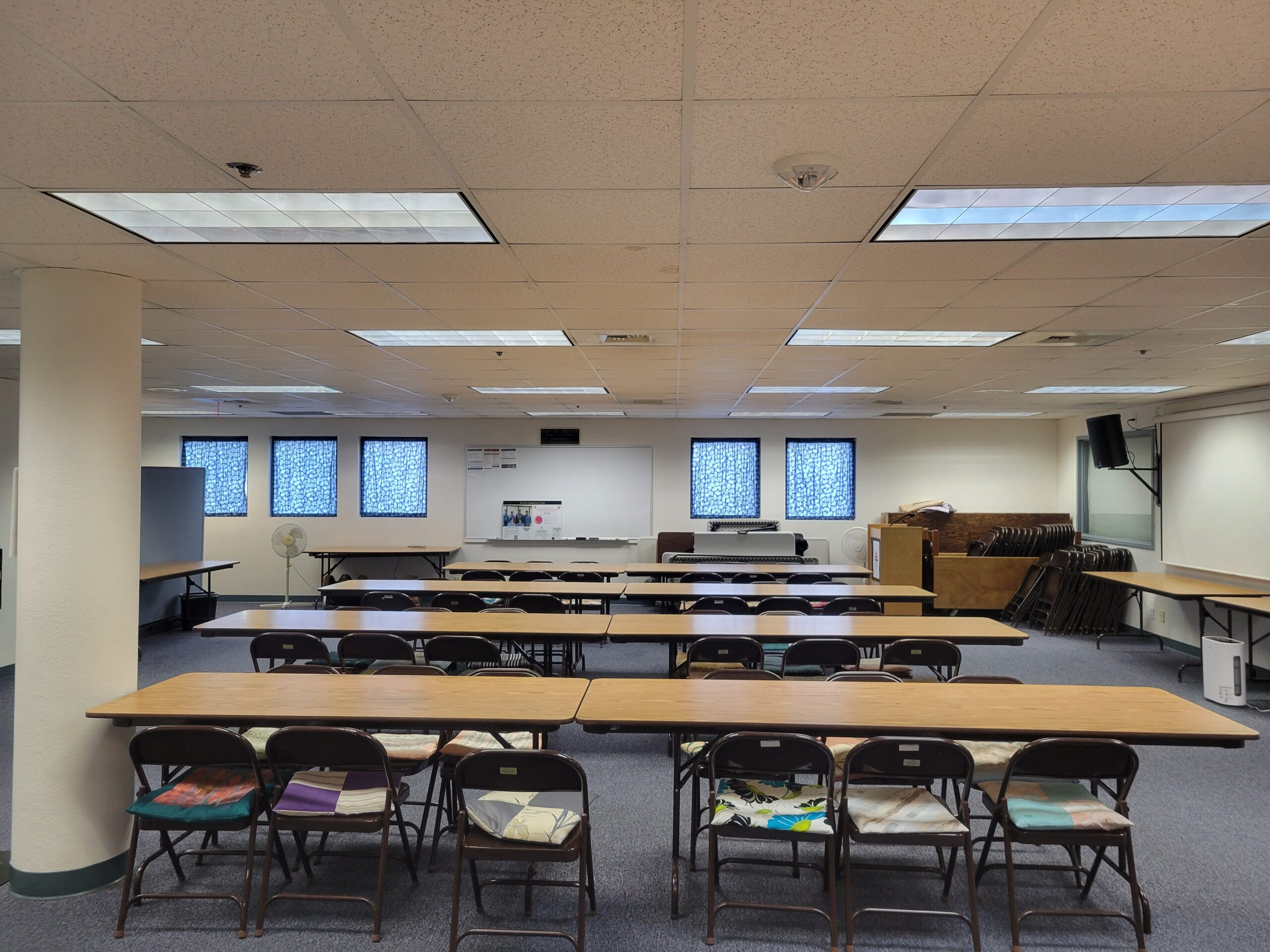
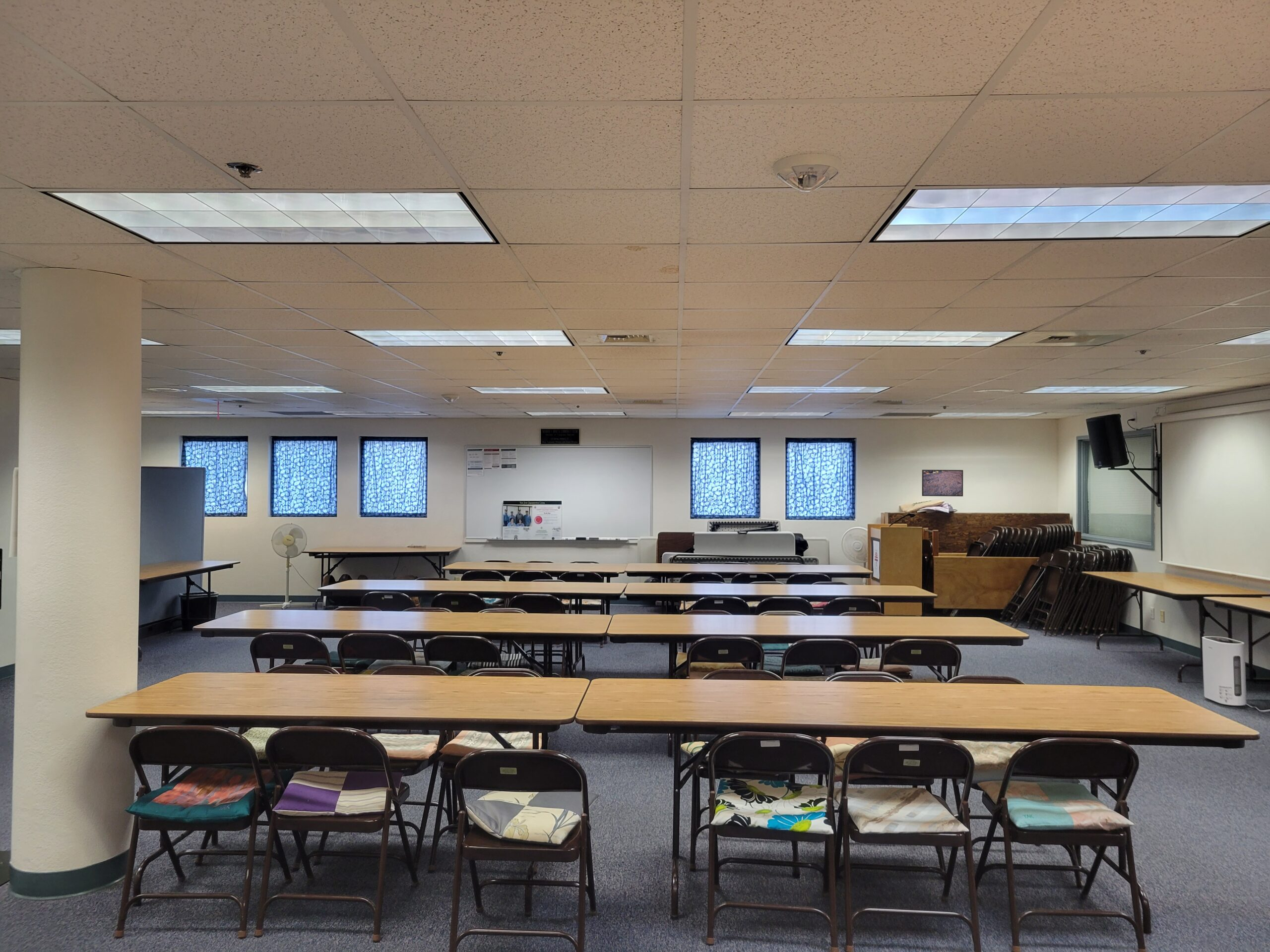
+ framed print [921,469,963,497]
